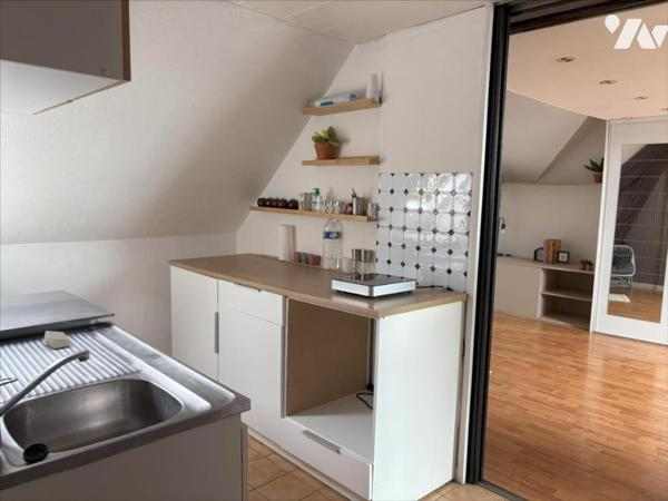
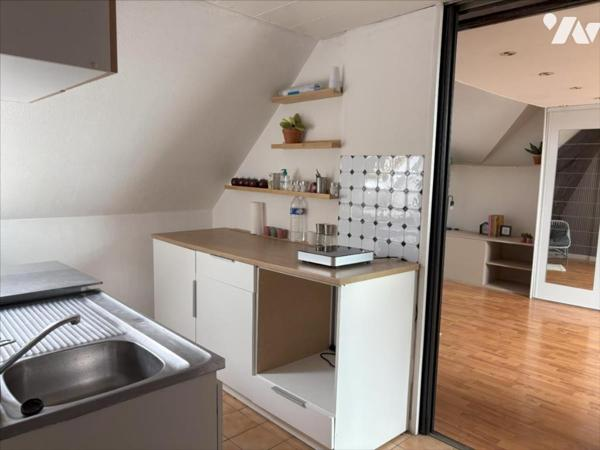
- soap bar [43,330,69,350]
